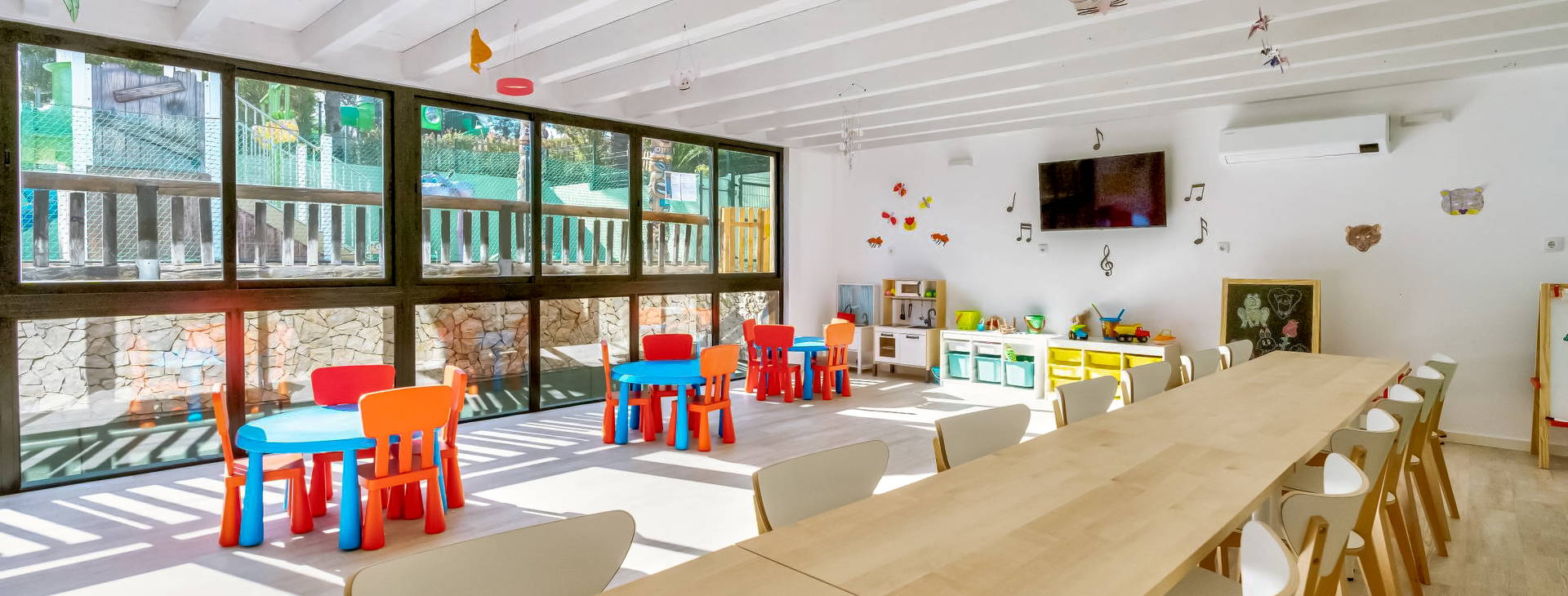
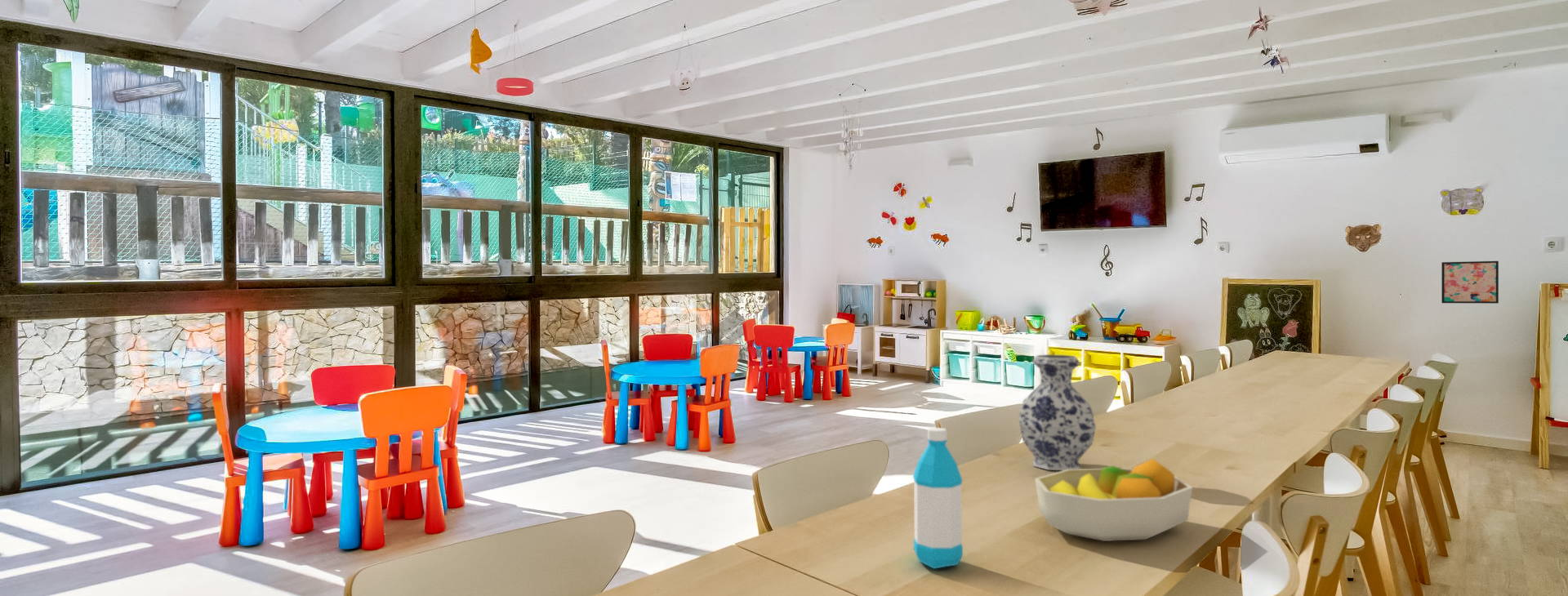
+ fruit bowl [1034,458,1193,542]
+ water bottle [912,427,964,570]
+ wall art [1441,260,1499,305]
+ vase [1018,354,1097,471]
